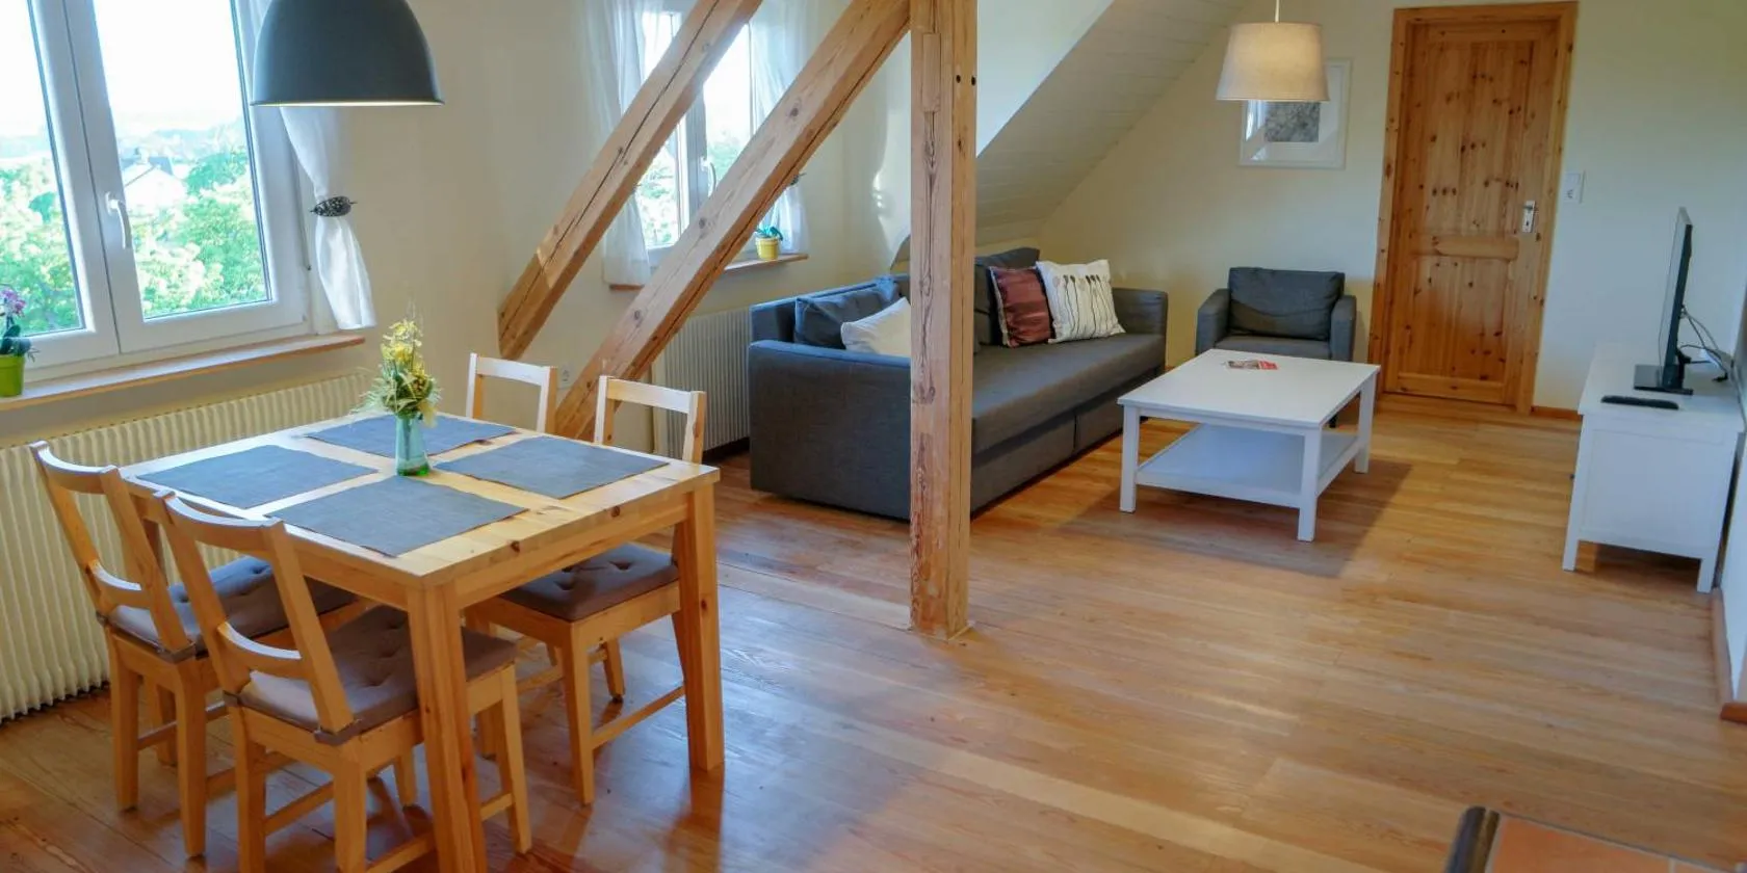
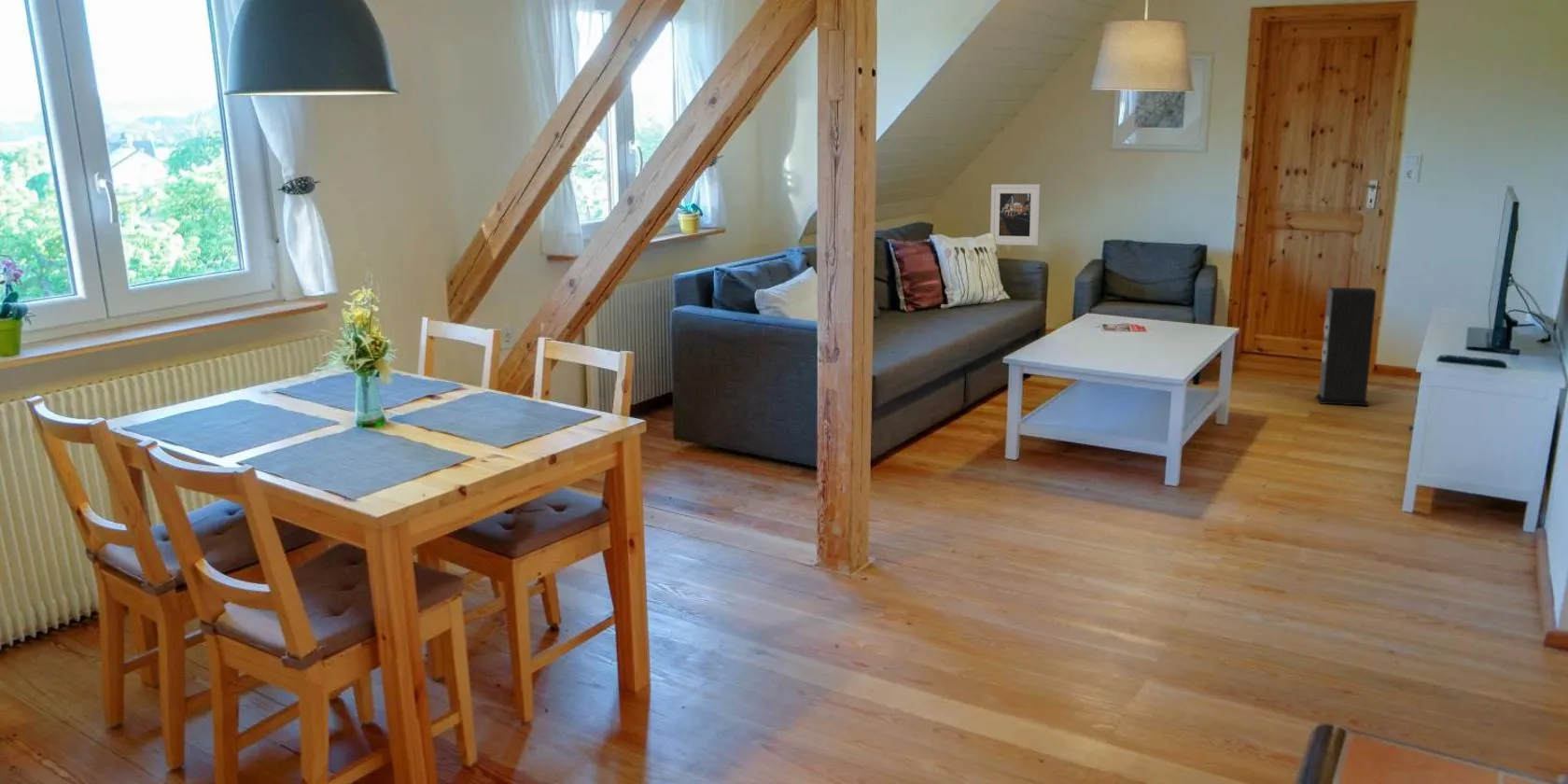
+ speaker [1315,287,1377,407]
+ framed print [989,183,1042,246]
